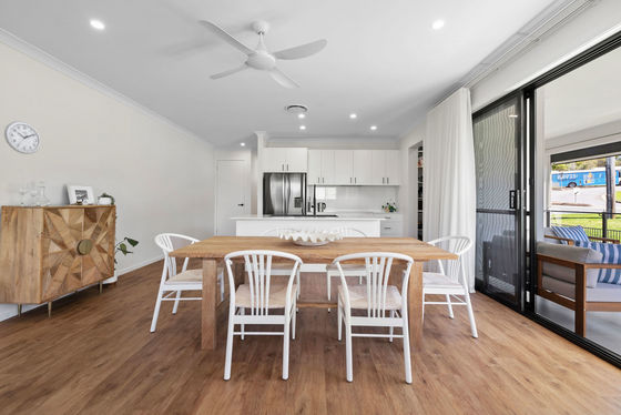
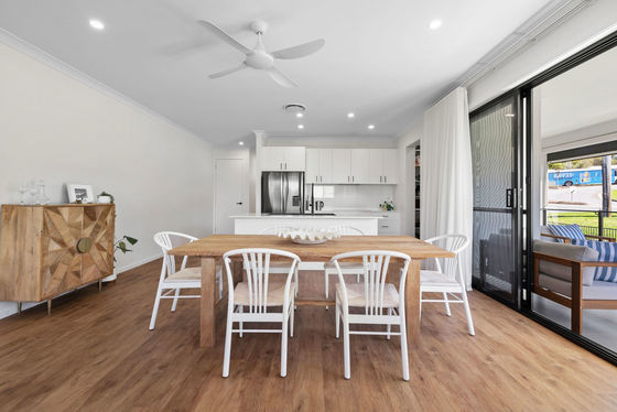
- wall clock [3,120,42,155]
